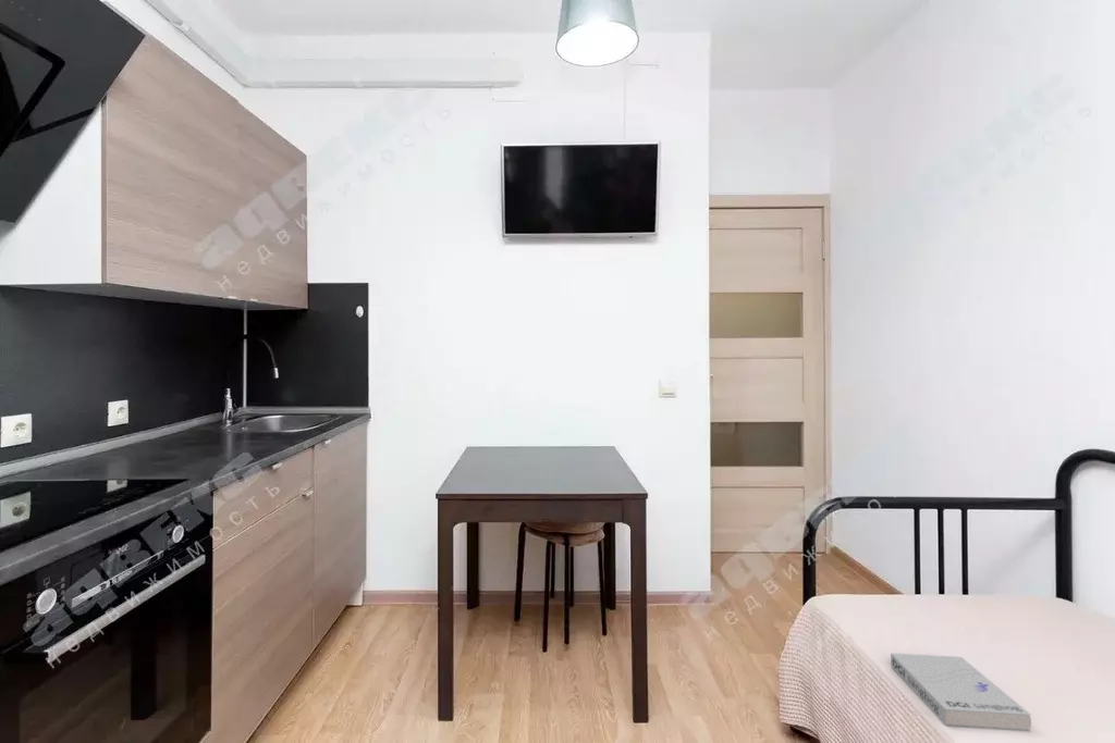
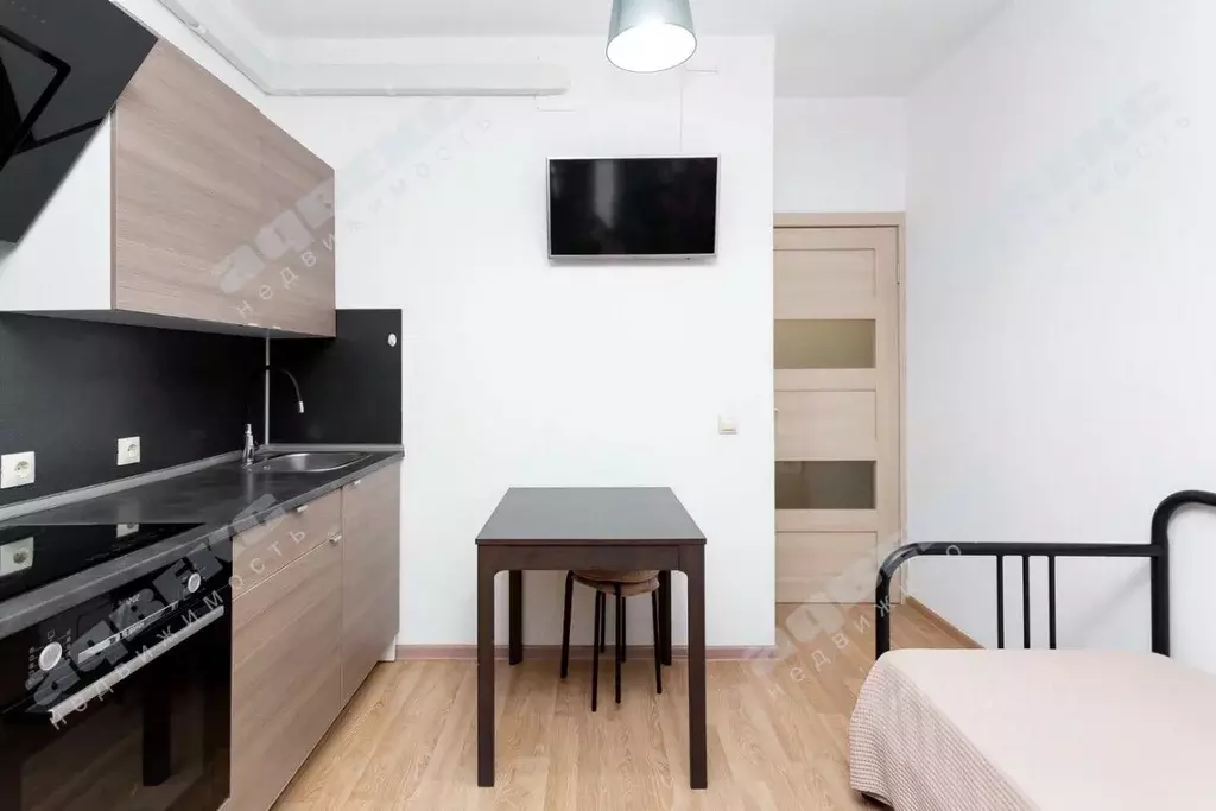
- book [890,653,1032,732]
